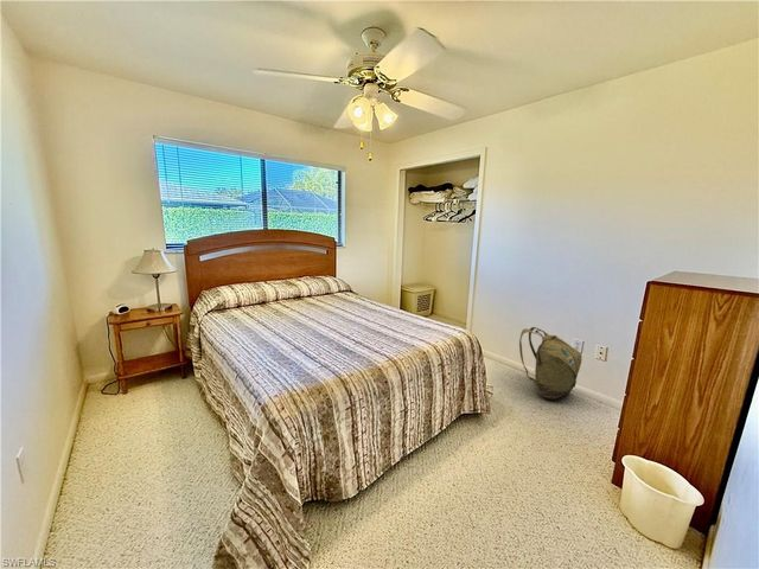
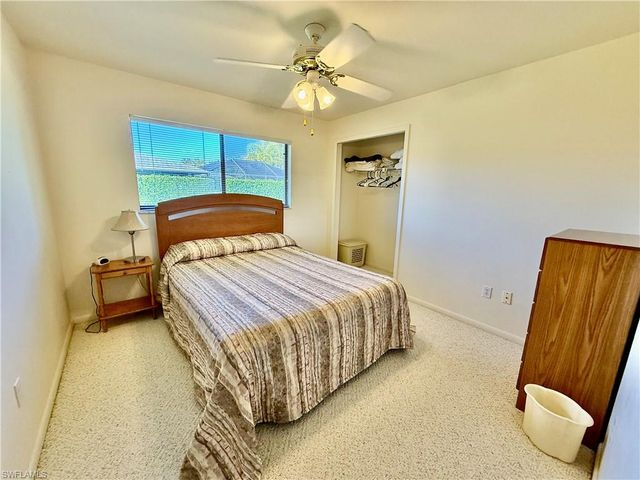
- backpack [518,326,582,399]
